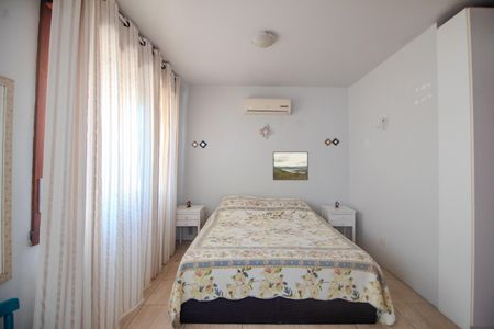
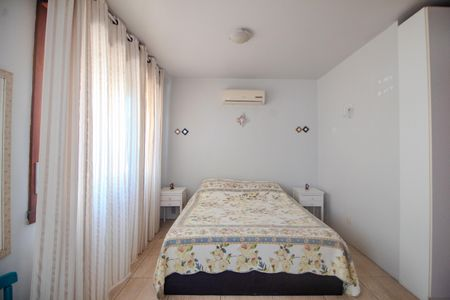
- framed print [272,151,310,181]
